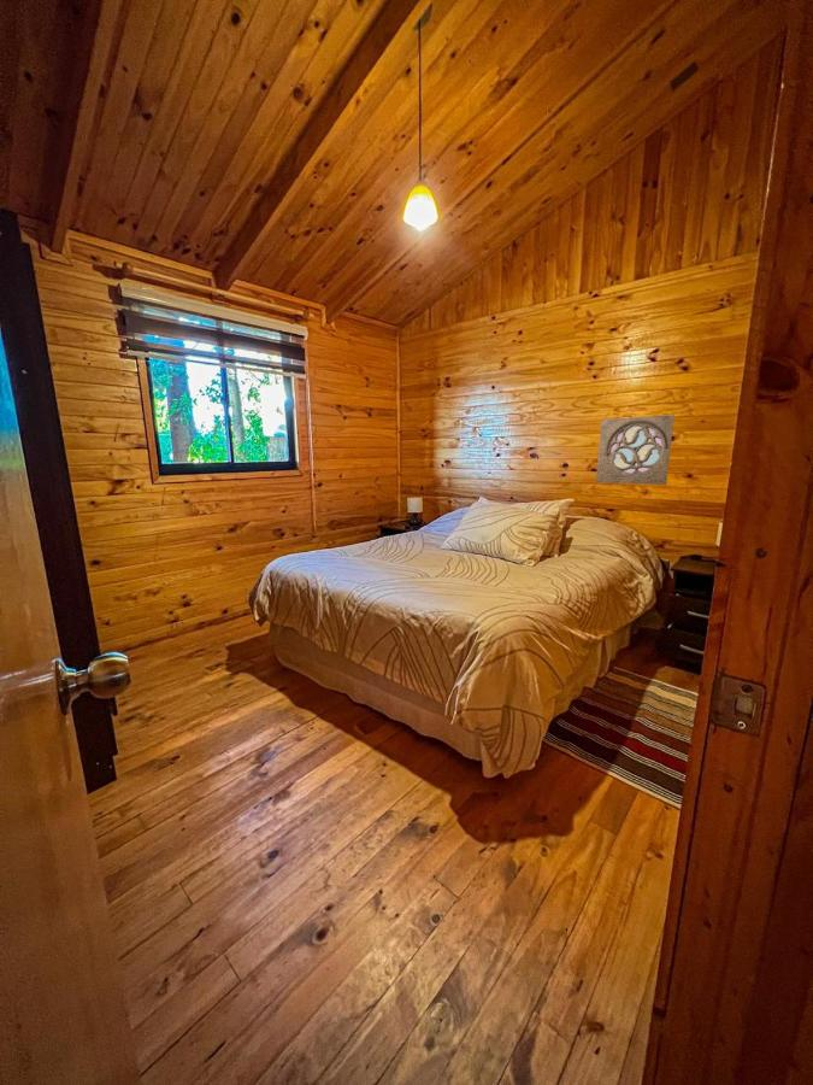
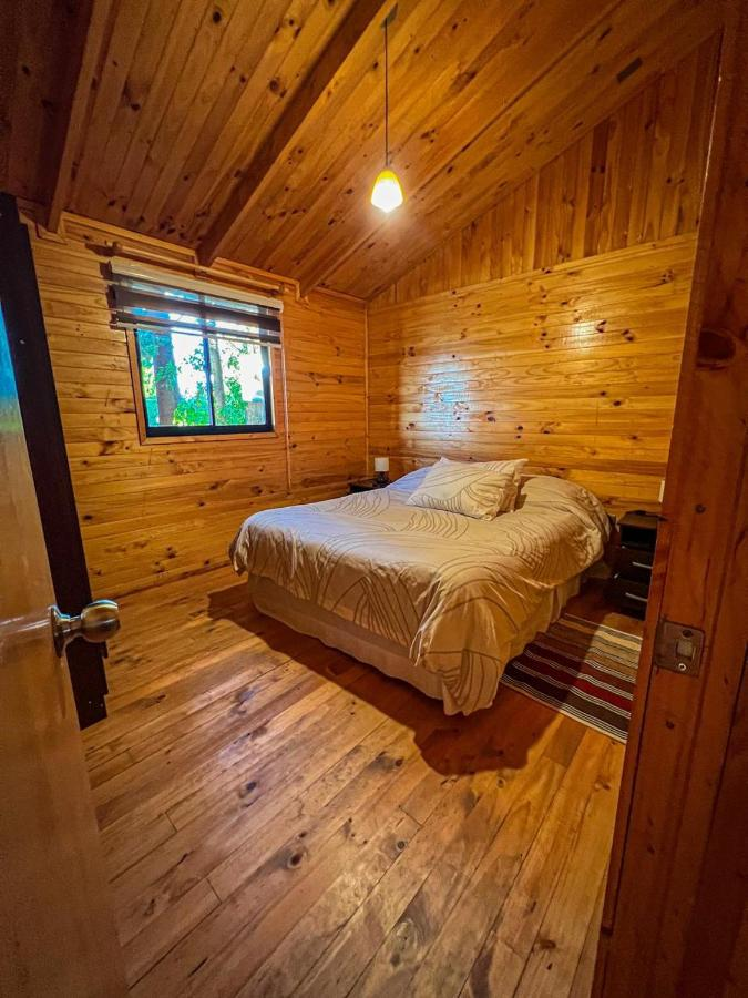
- wall ornament [595,414,676,486]
